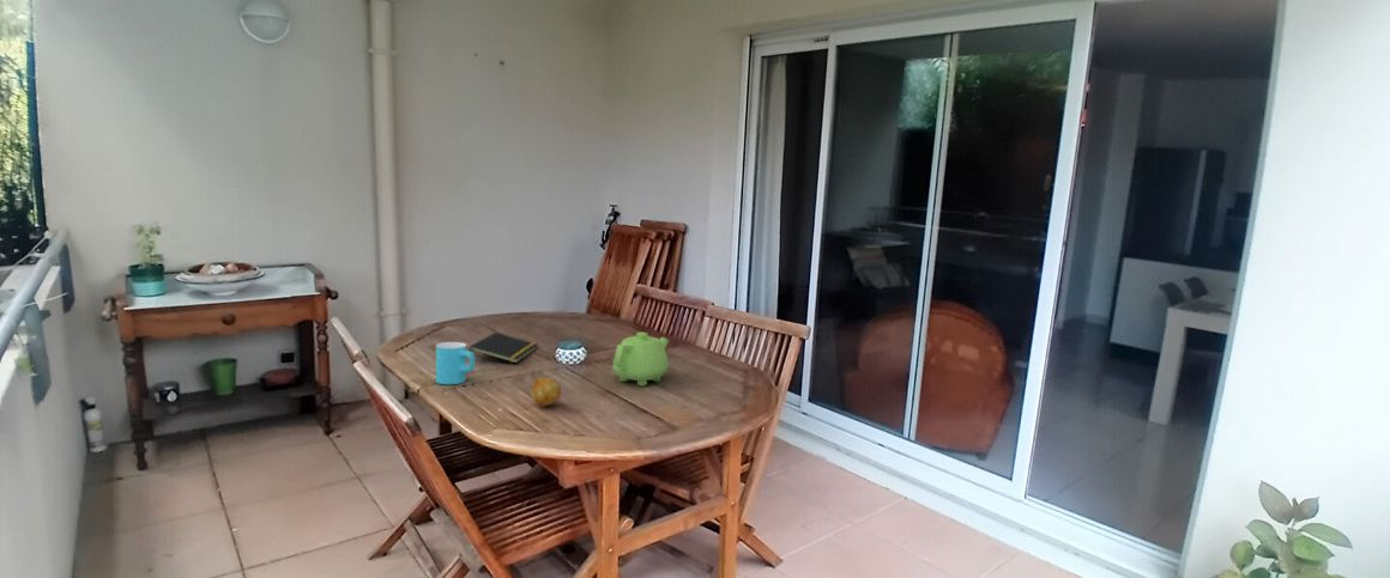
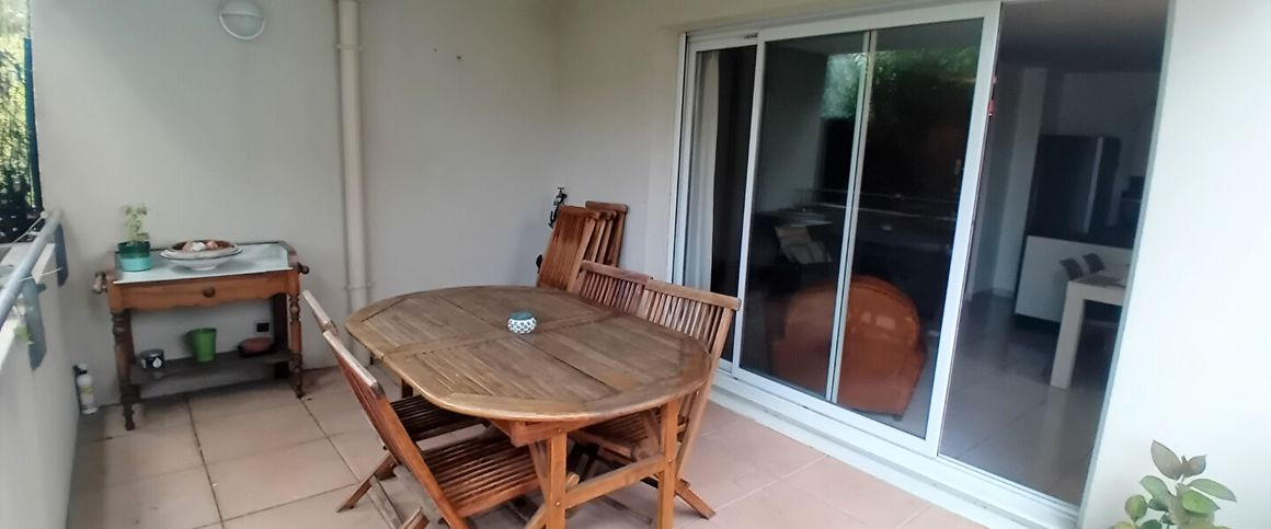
- teapot [612,331,670,387]
- fruit [531,376,562,408]
- notepad [467,331,539,364]
- cup [435,341,476,385]
